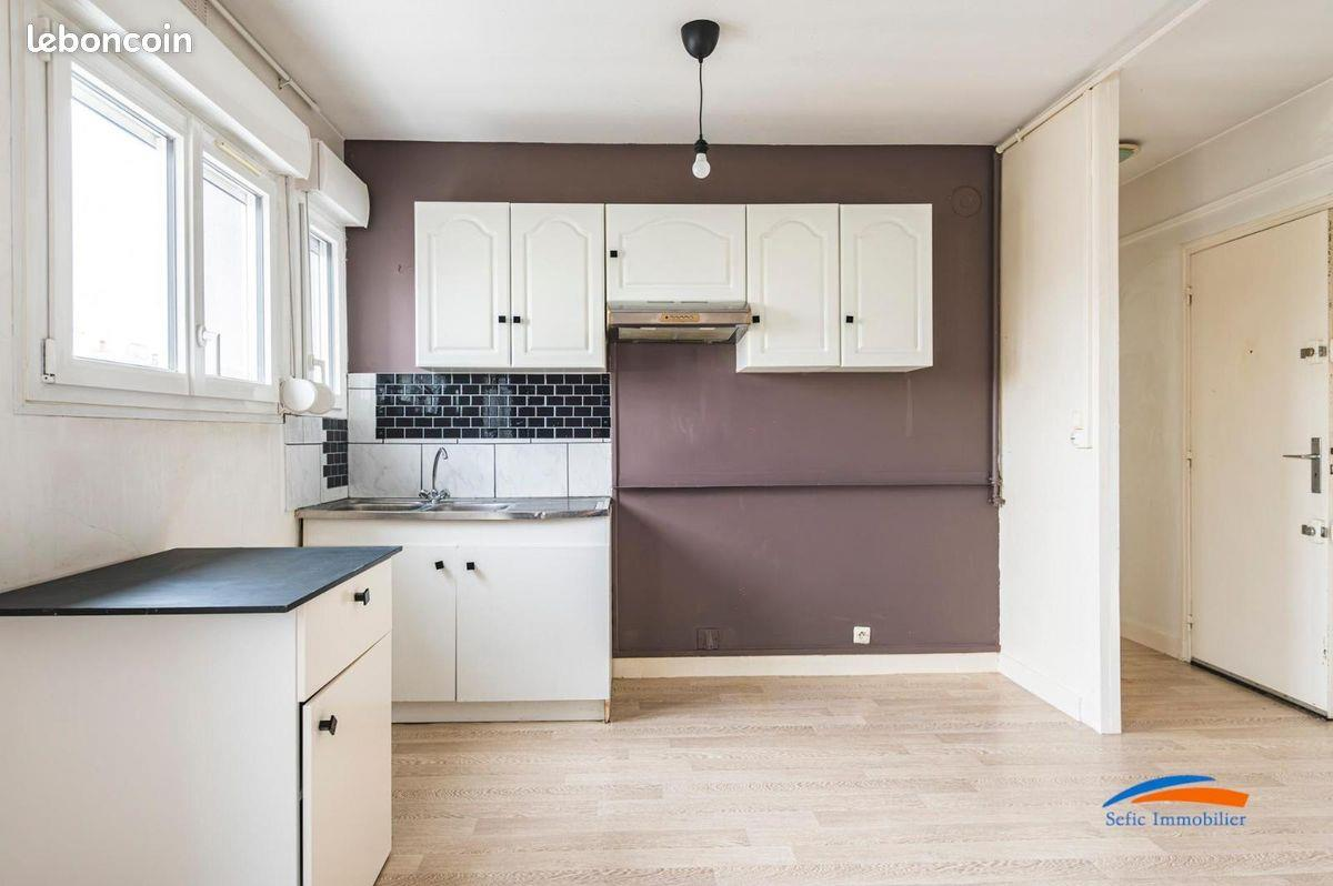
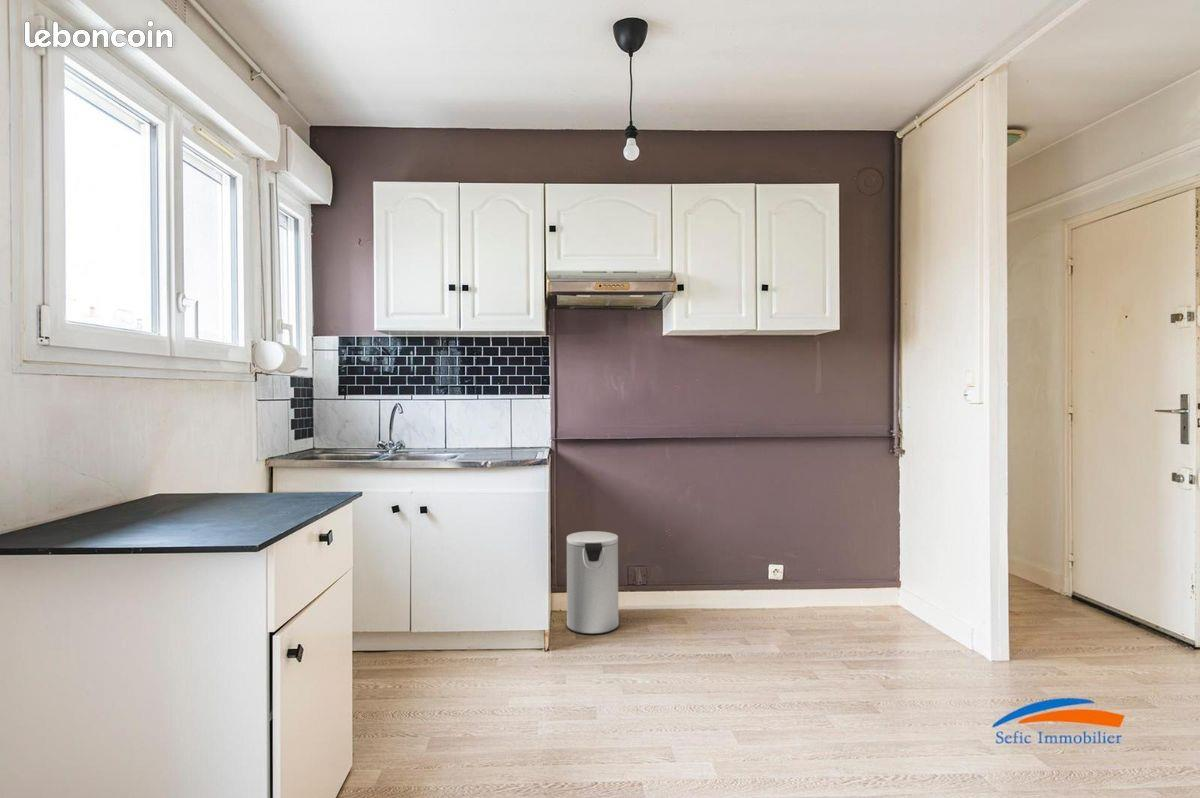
+ trash bin [565,530,620,635]
